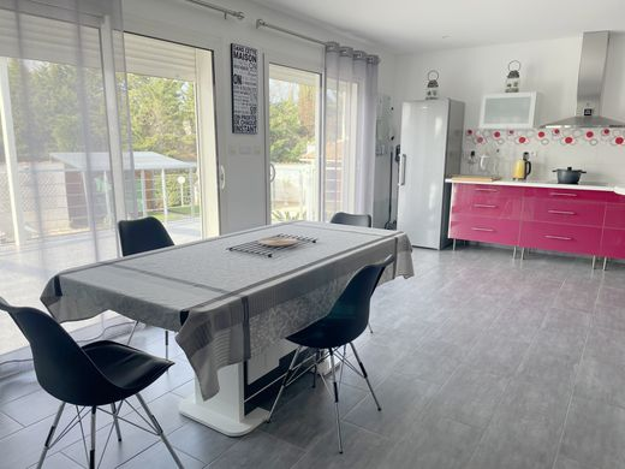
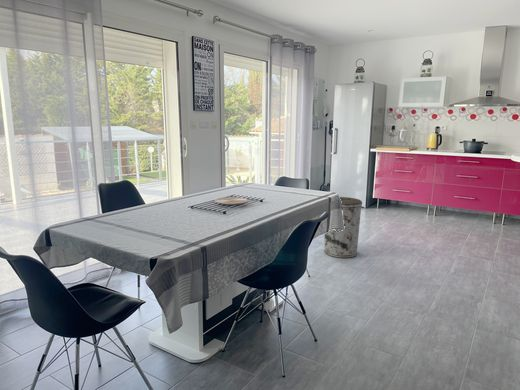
+ trash can [323,196,363,259]
